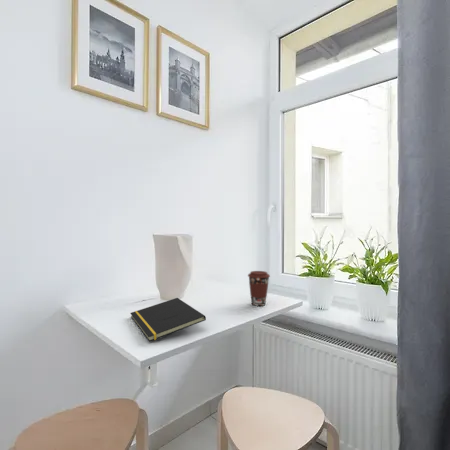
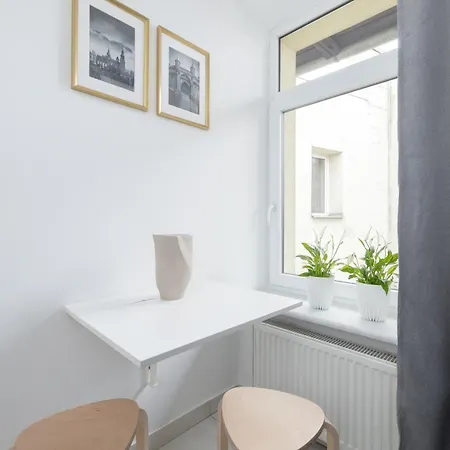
- notepad [129,297,207,343]
- coffee cup [247,270,271,307]
